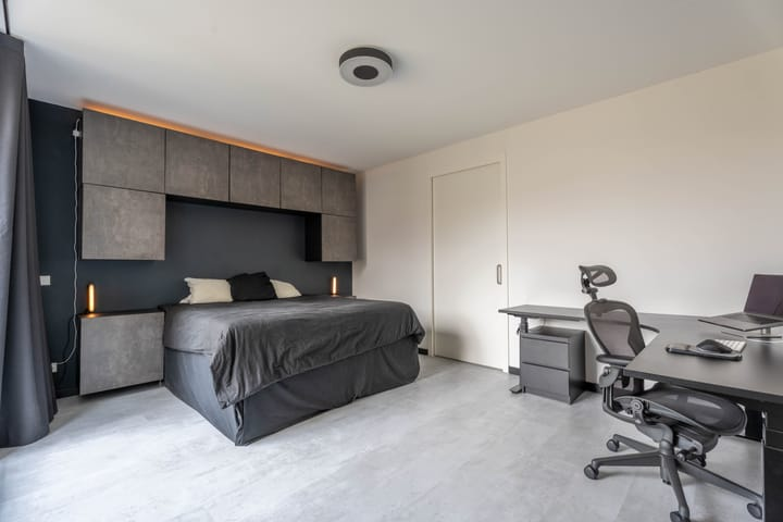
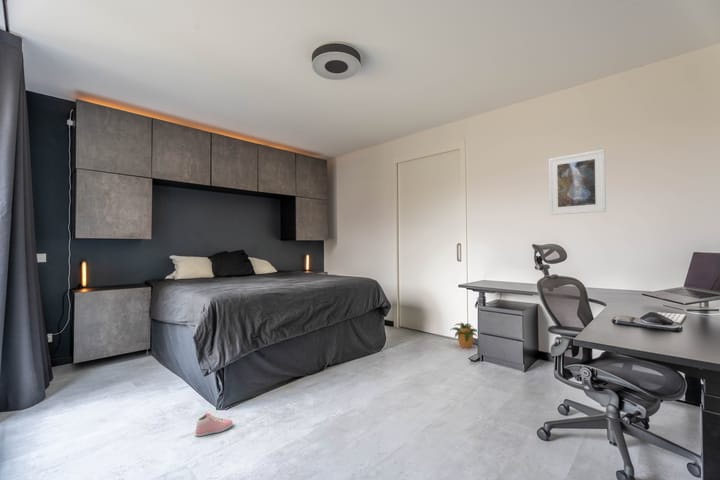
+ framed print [548,149,607,216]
+ potted plant [449,321,479,349]
+ sneaker [194,412,234,437]
